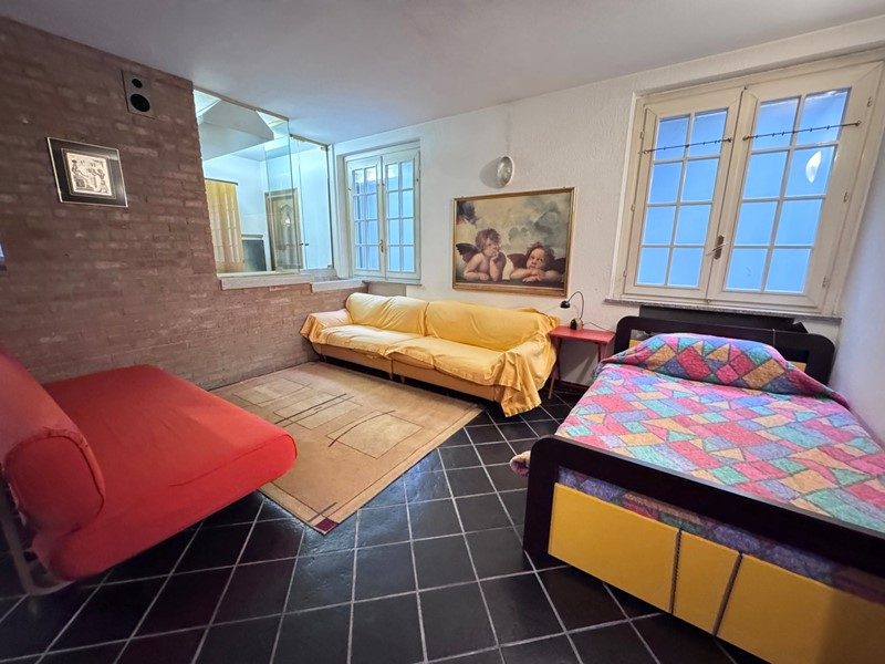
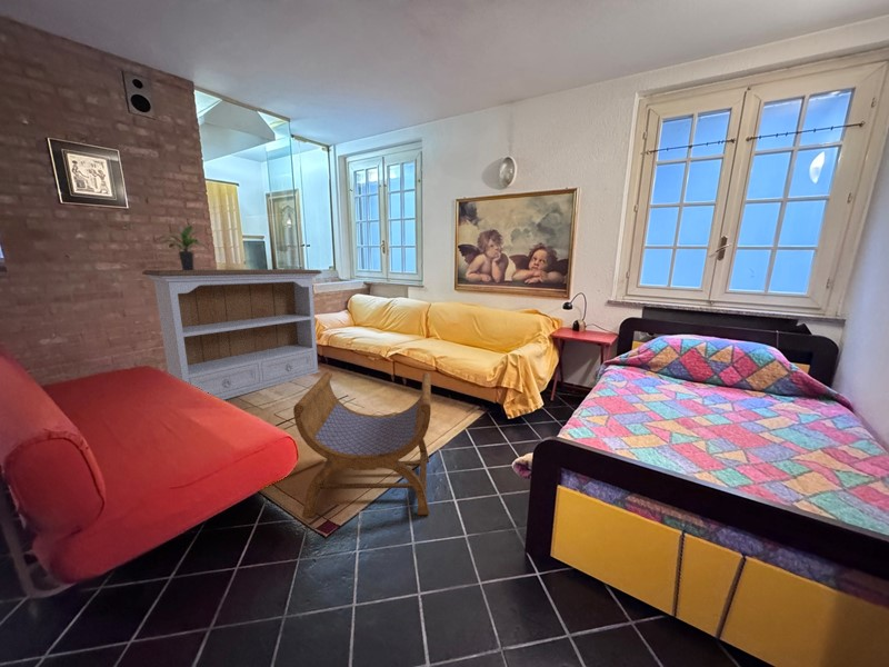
+ bookshelf [141,268,322,401]
+ potted plant [159,225,207,271]
+ stool [292,371,432,518]
